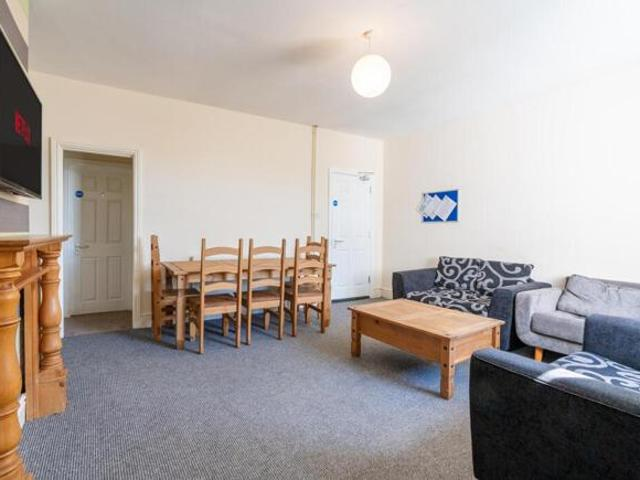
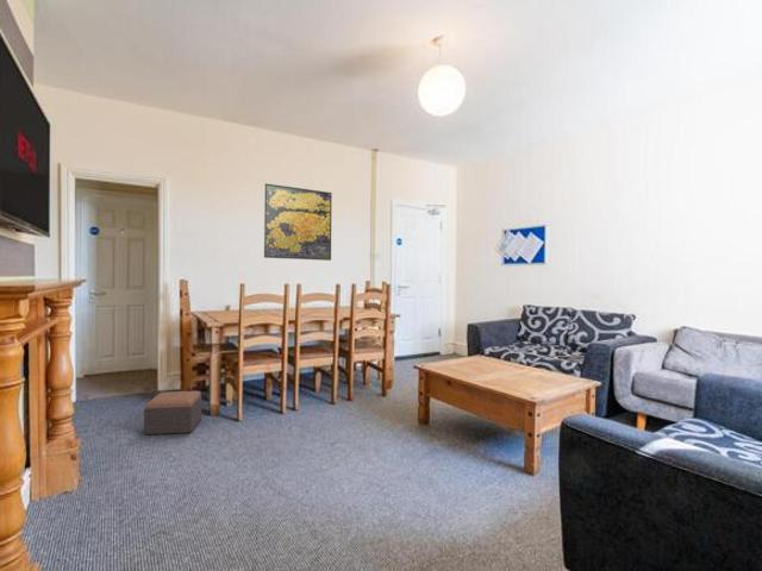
+ footstool [143,390,202,437]
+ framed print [263,182,333,262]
